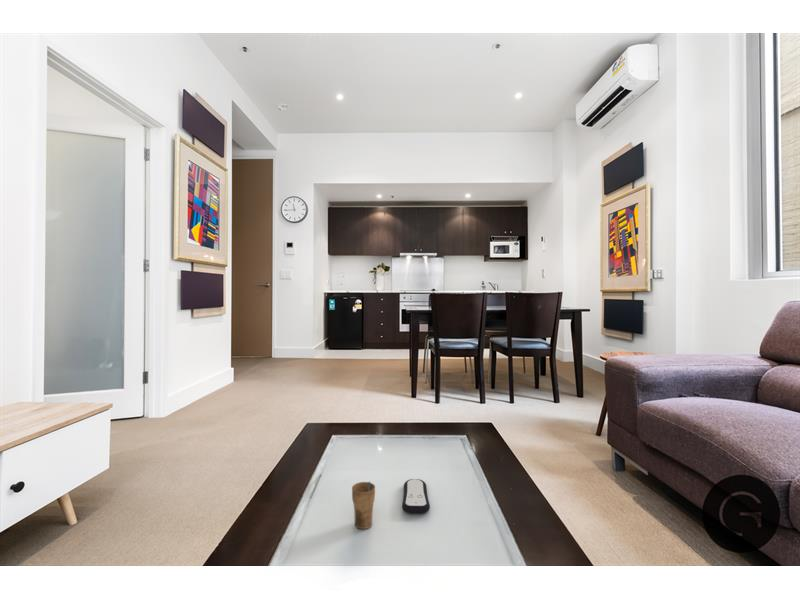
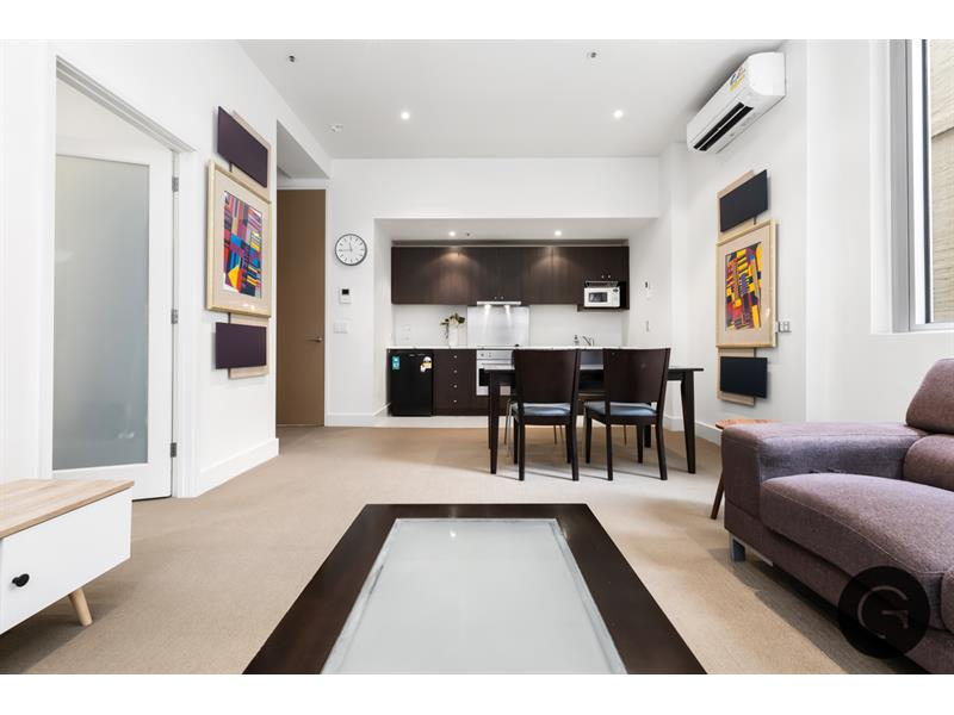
- remote control [401,478,431,514]
- cup [351,481,376,530]
